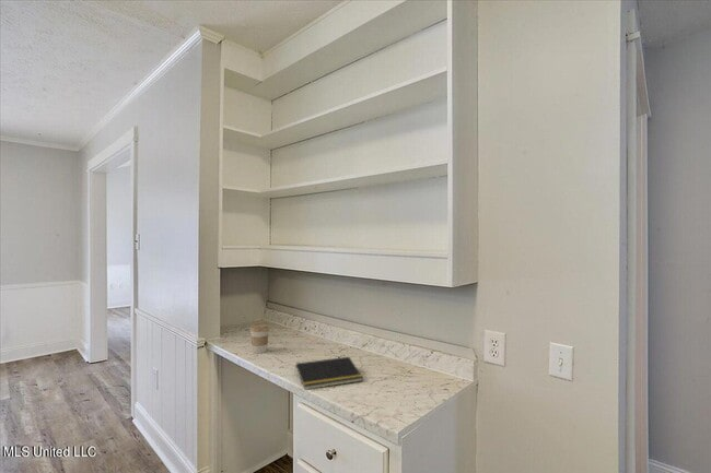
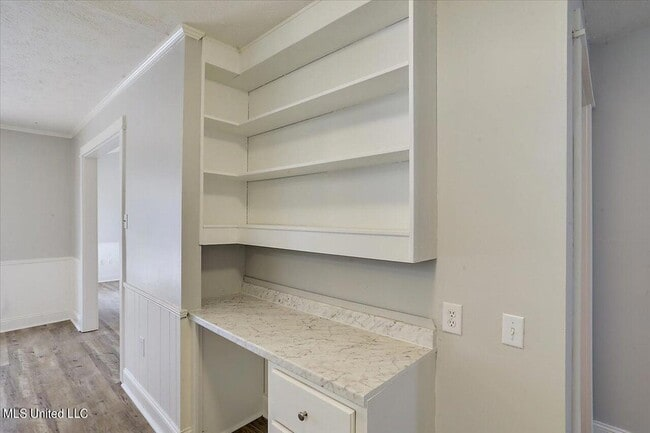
- notepad [293,356,364,391]
- coffee cup [249,323,270,354]
